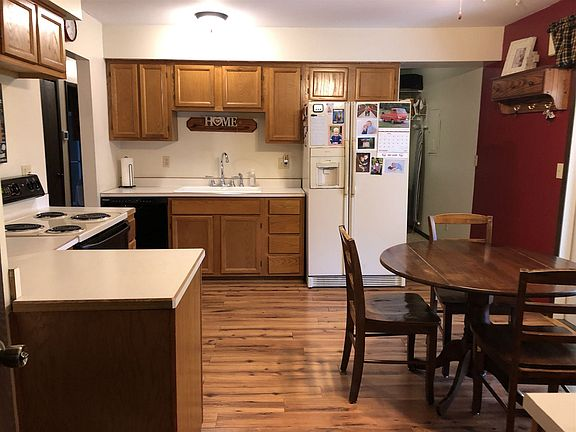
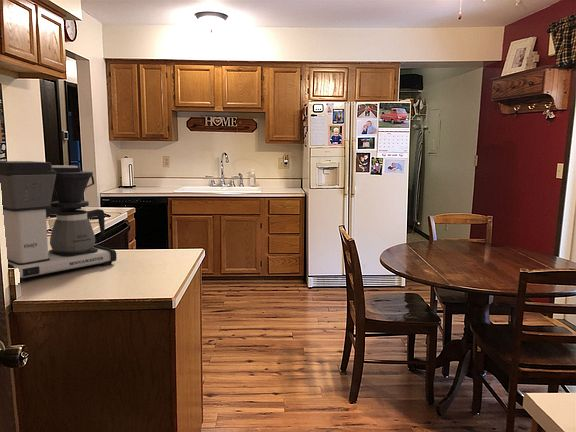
+ coffee maker [0,160,118,284]
